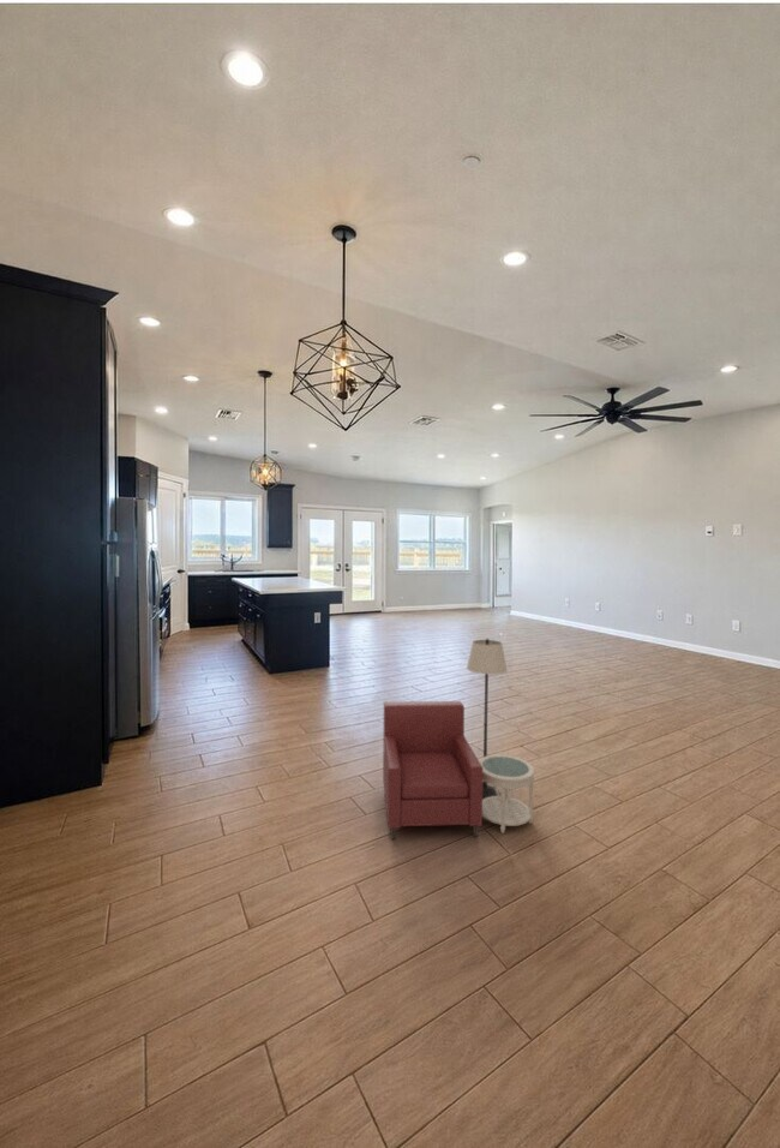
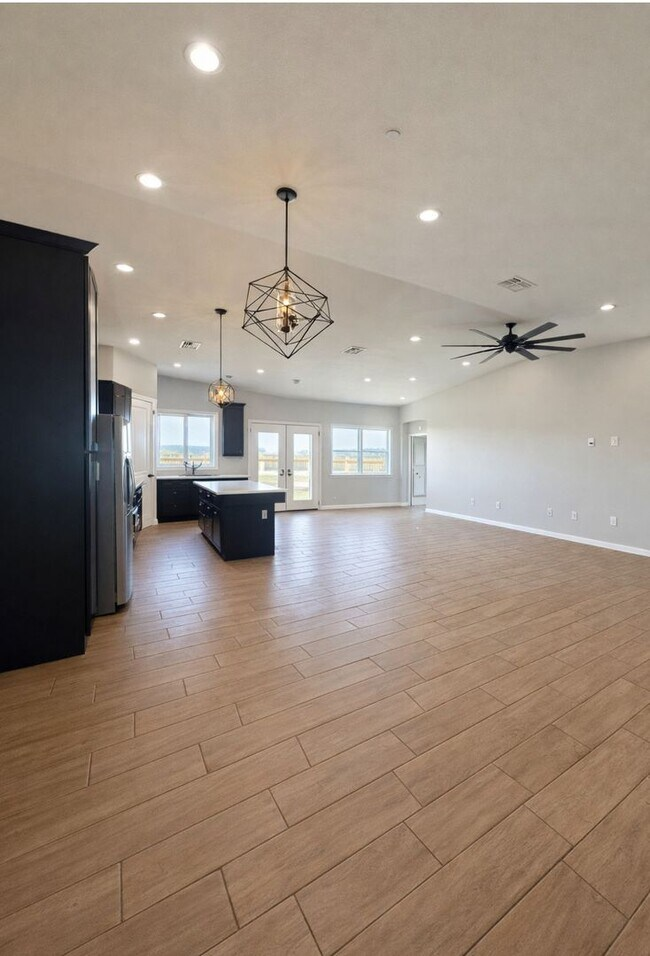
- armchair [382,638,536,841]
